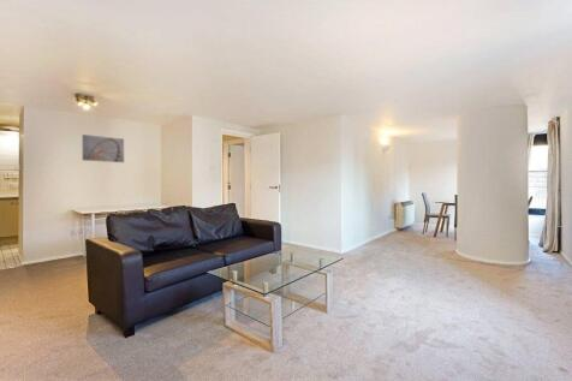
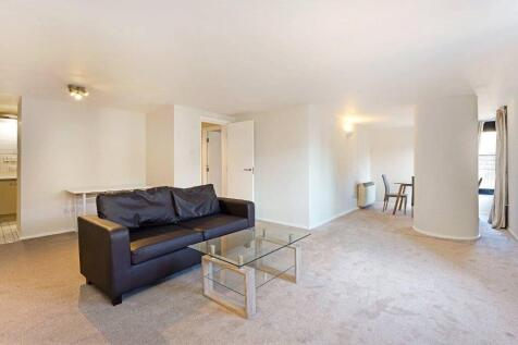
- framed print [81,133,125,163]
